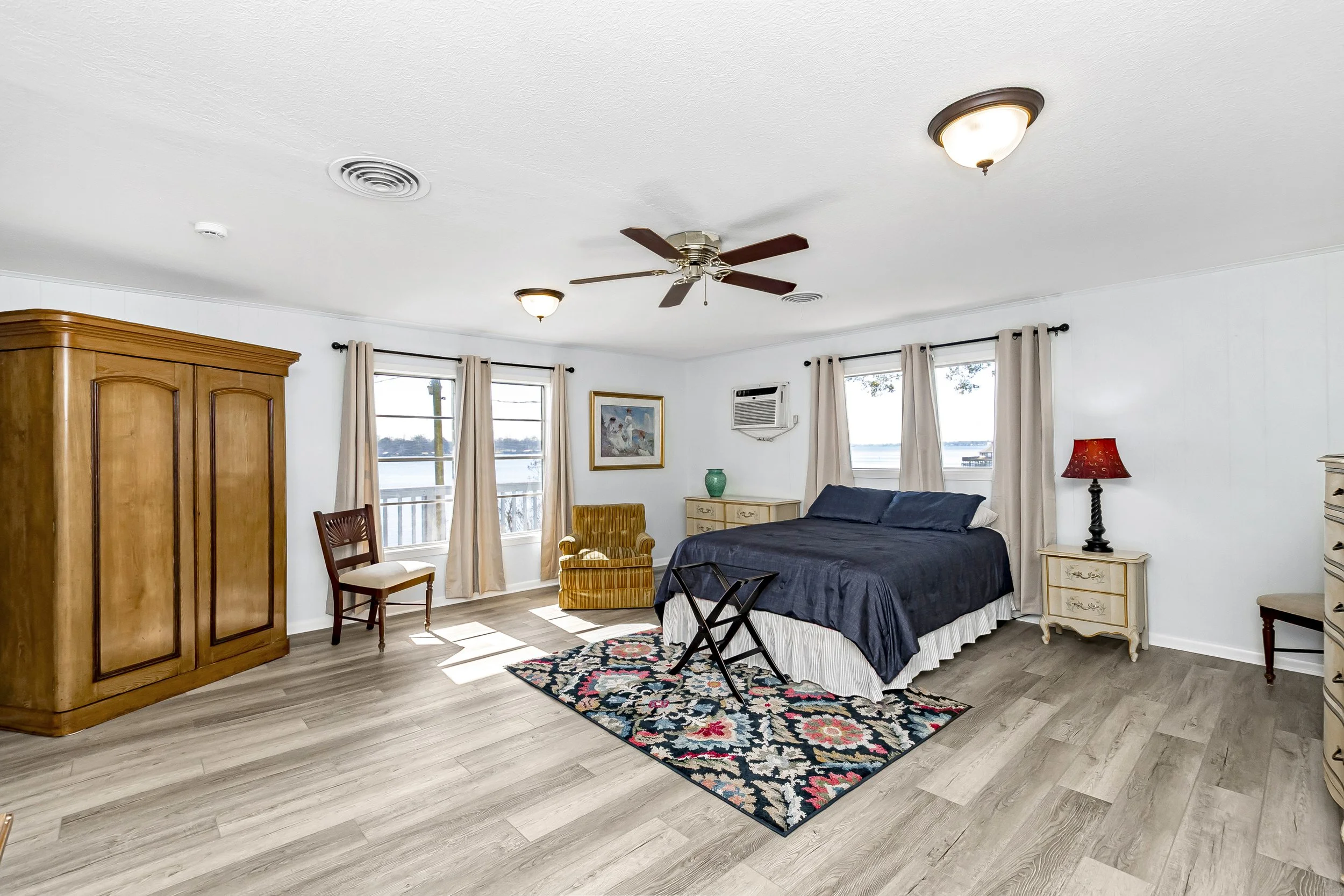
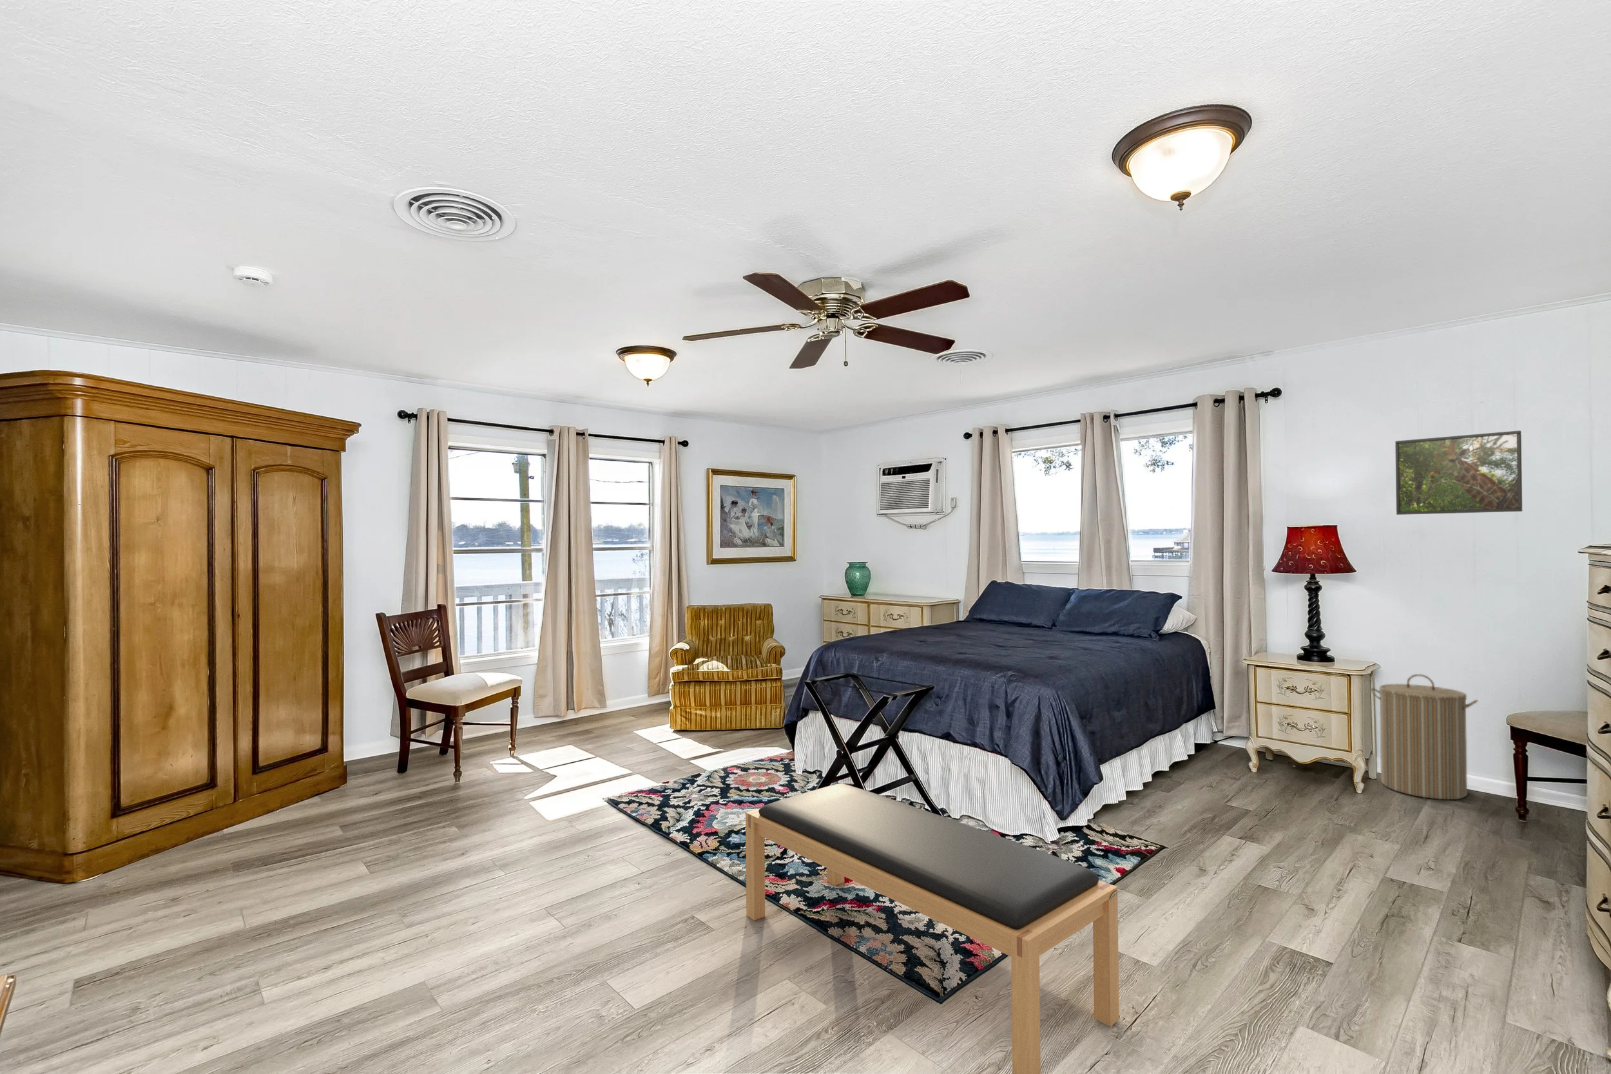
+ laundry hamper [1370,674,1478,801]
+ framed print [1394,430,1522,515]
+ bench [744,783,1120,1074]
